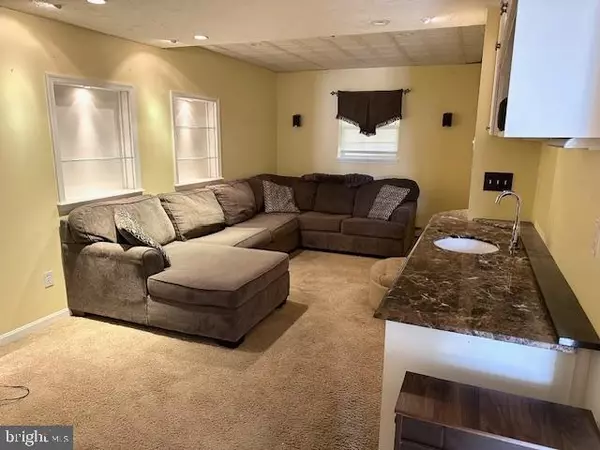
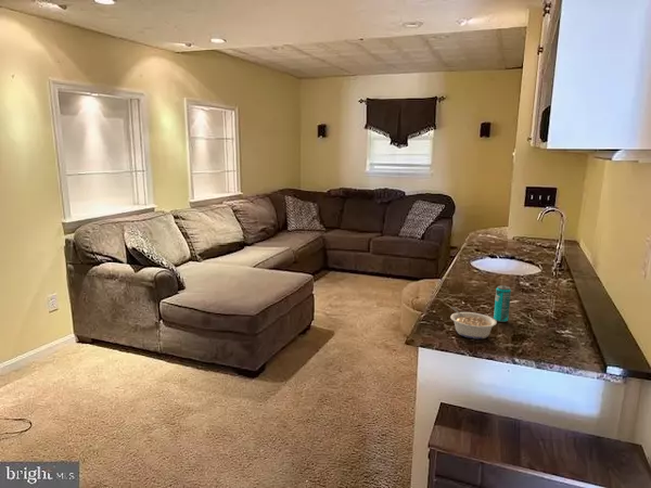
+ legume [449,306,498,339]
+ beverage can [493,284,512,323]
